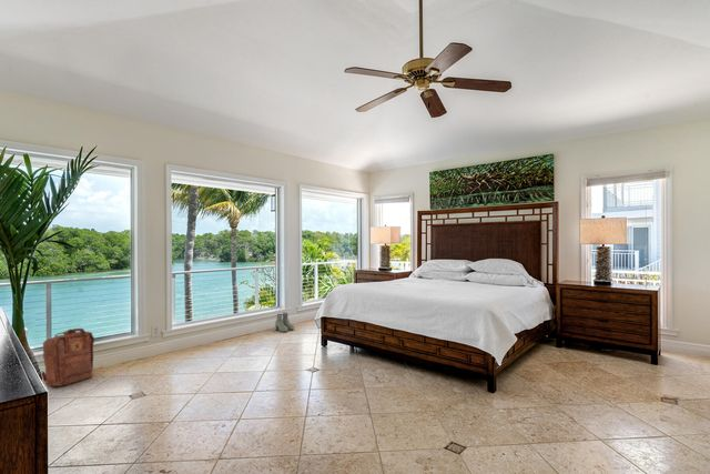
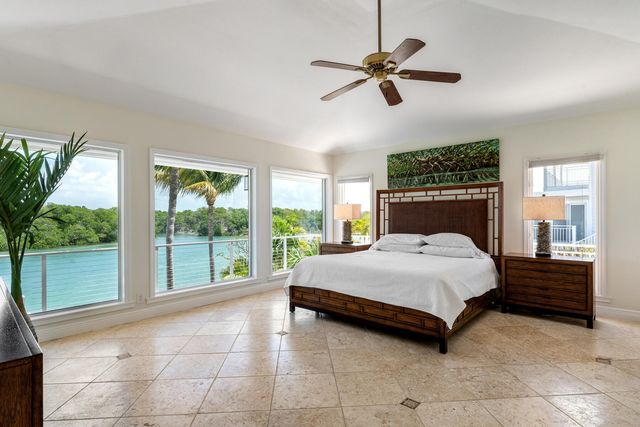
- backpack [40,327,95,387]
- boots [274,312,295,333]
